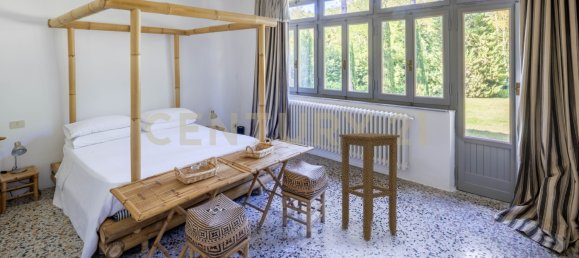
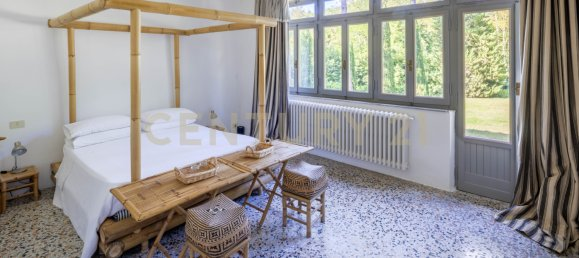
- stool [338,132,401,242]
